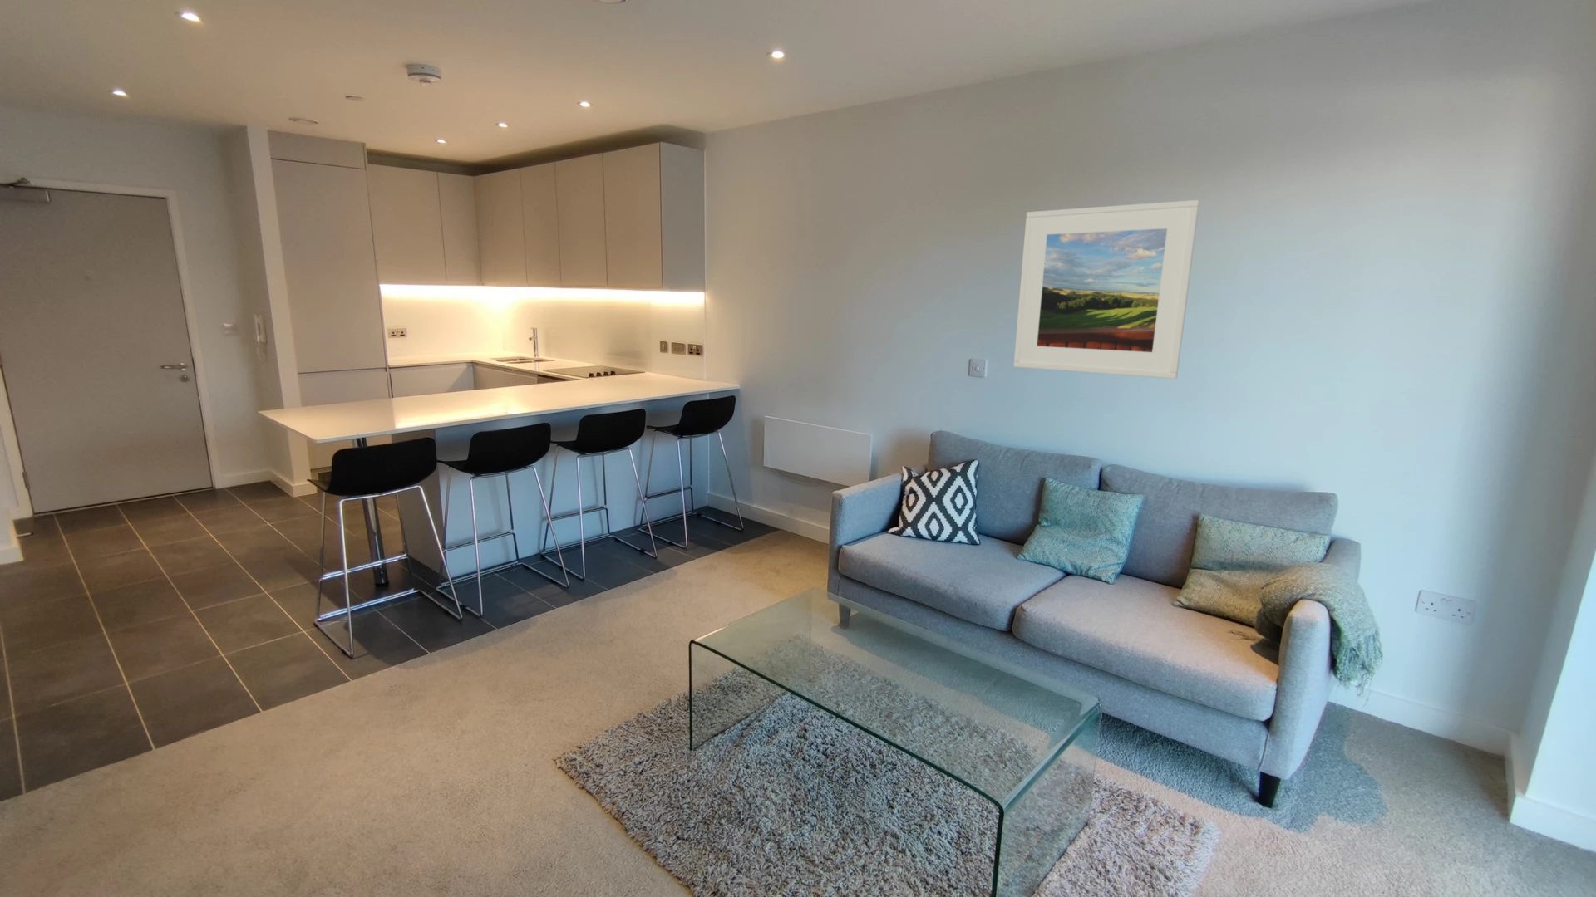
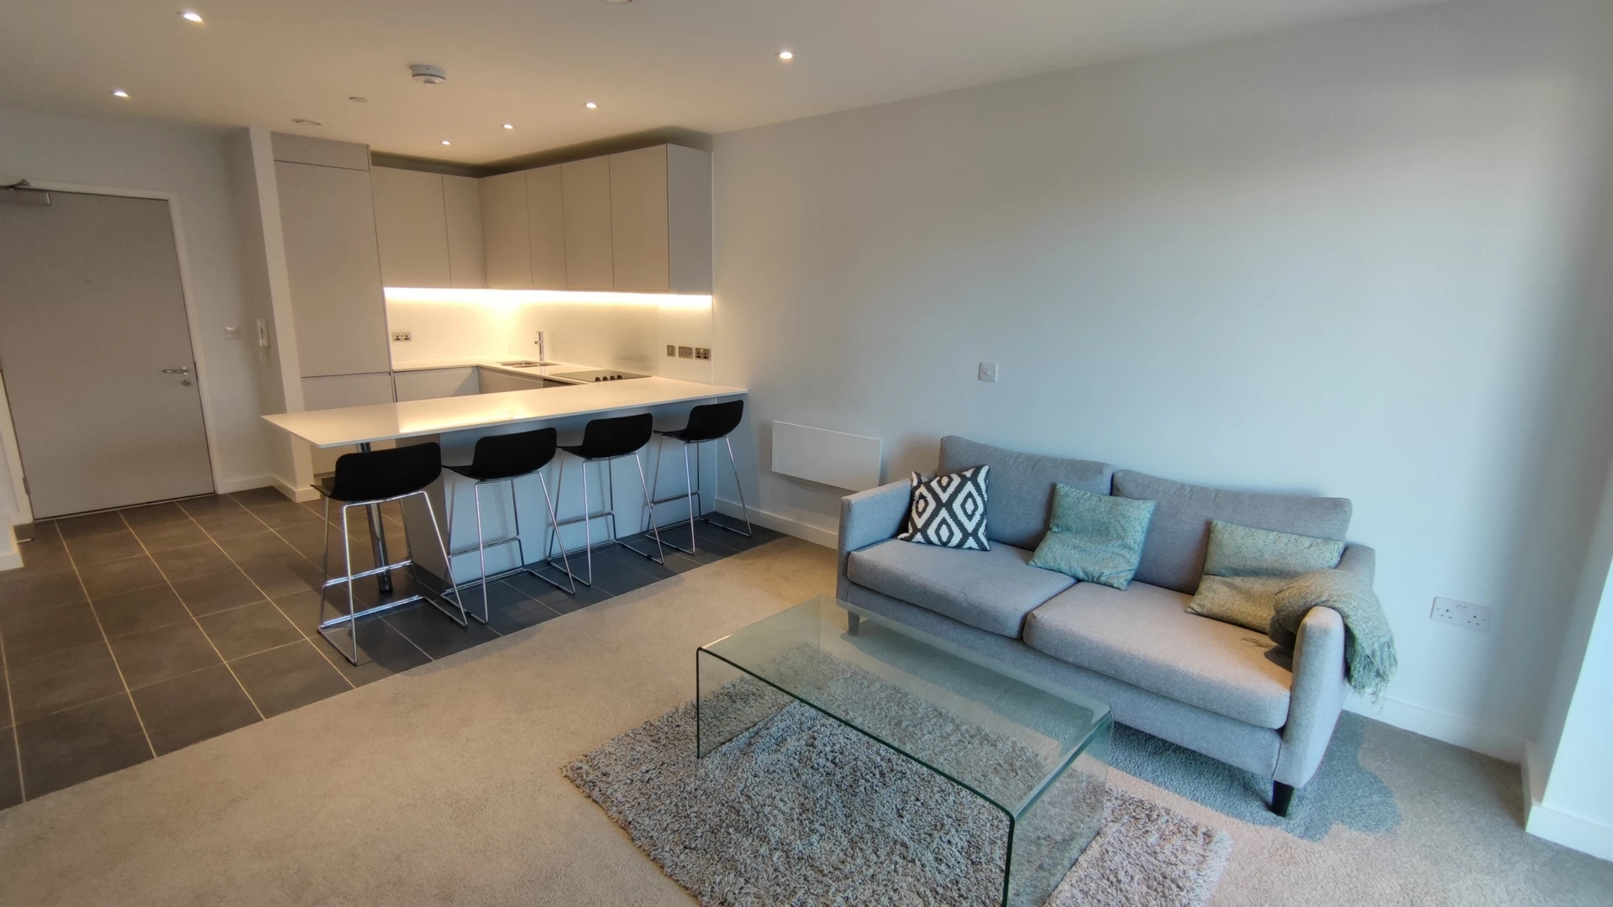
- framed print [1013,199,1200,380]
